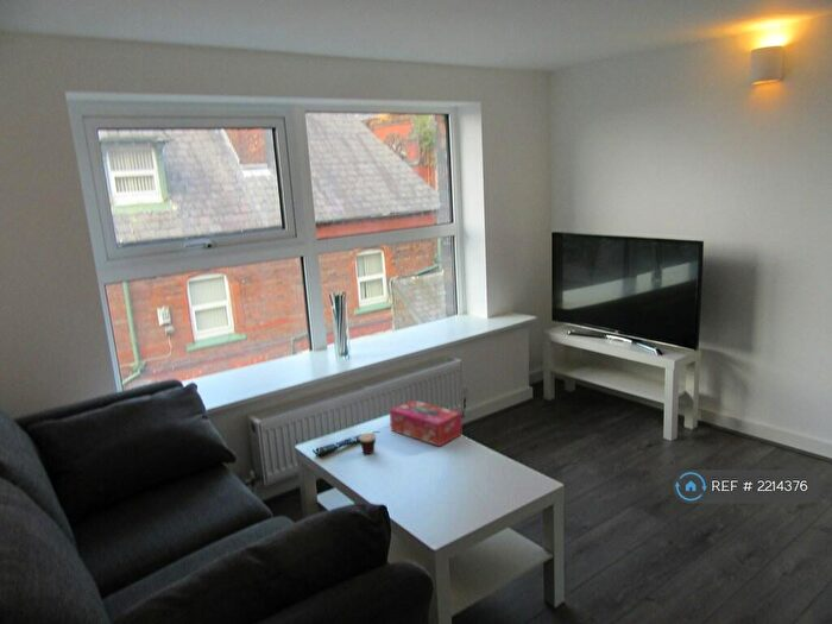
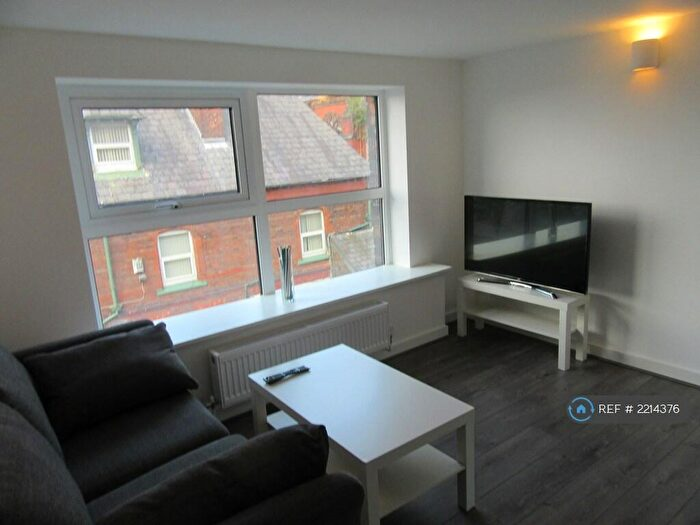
- tissue box [389,399,464,448]
- cup [358,430,380,455]
